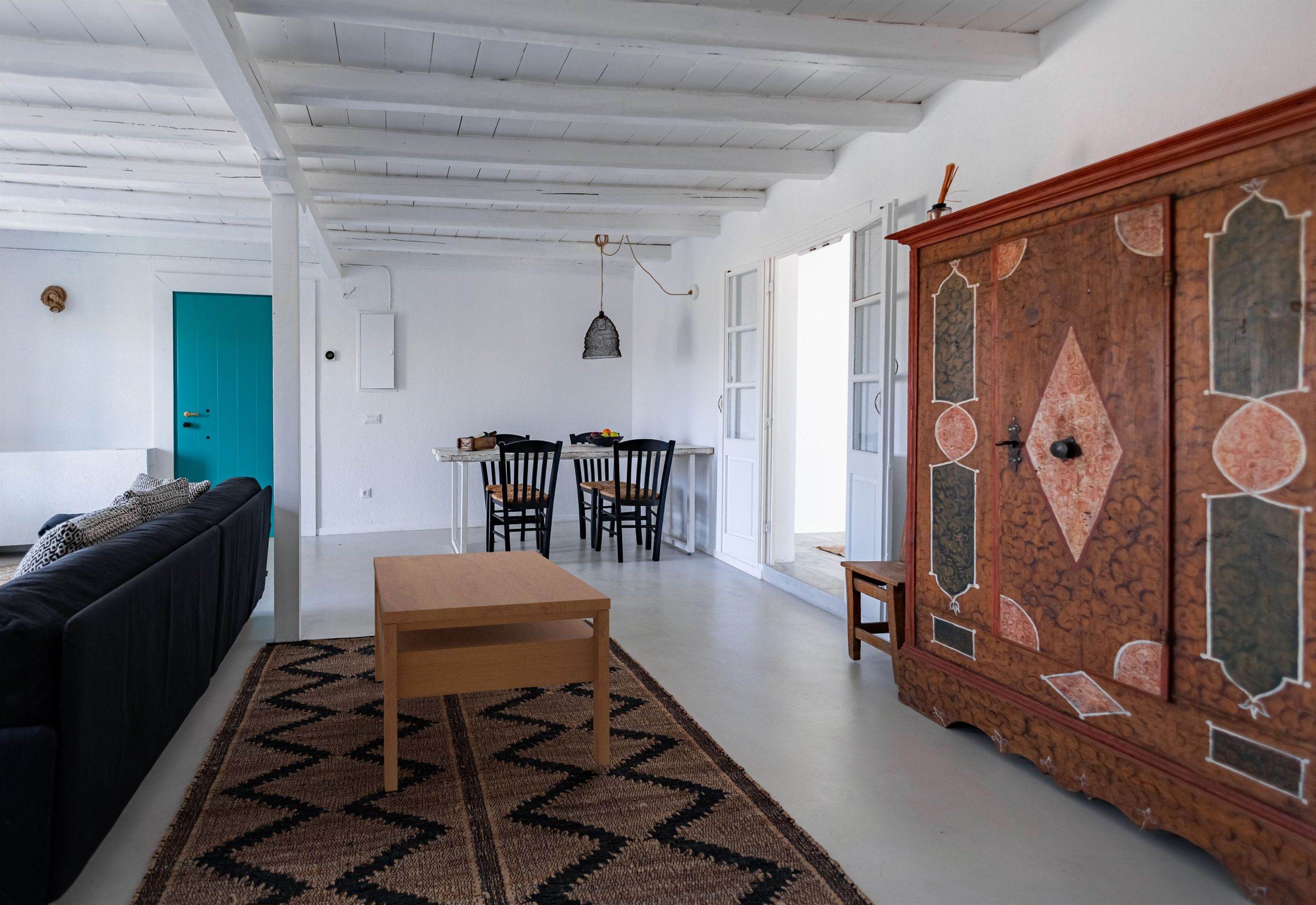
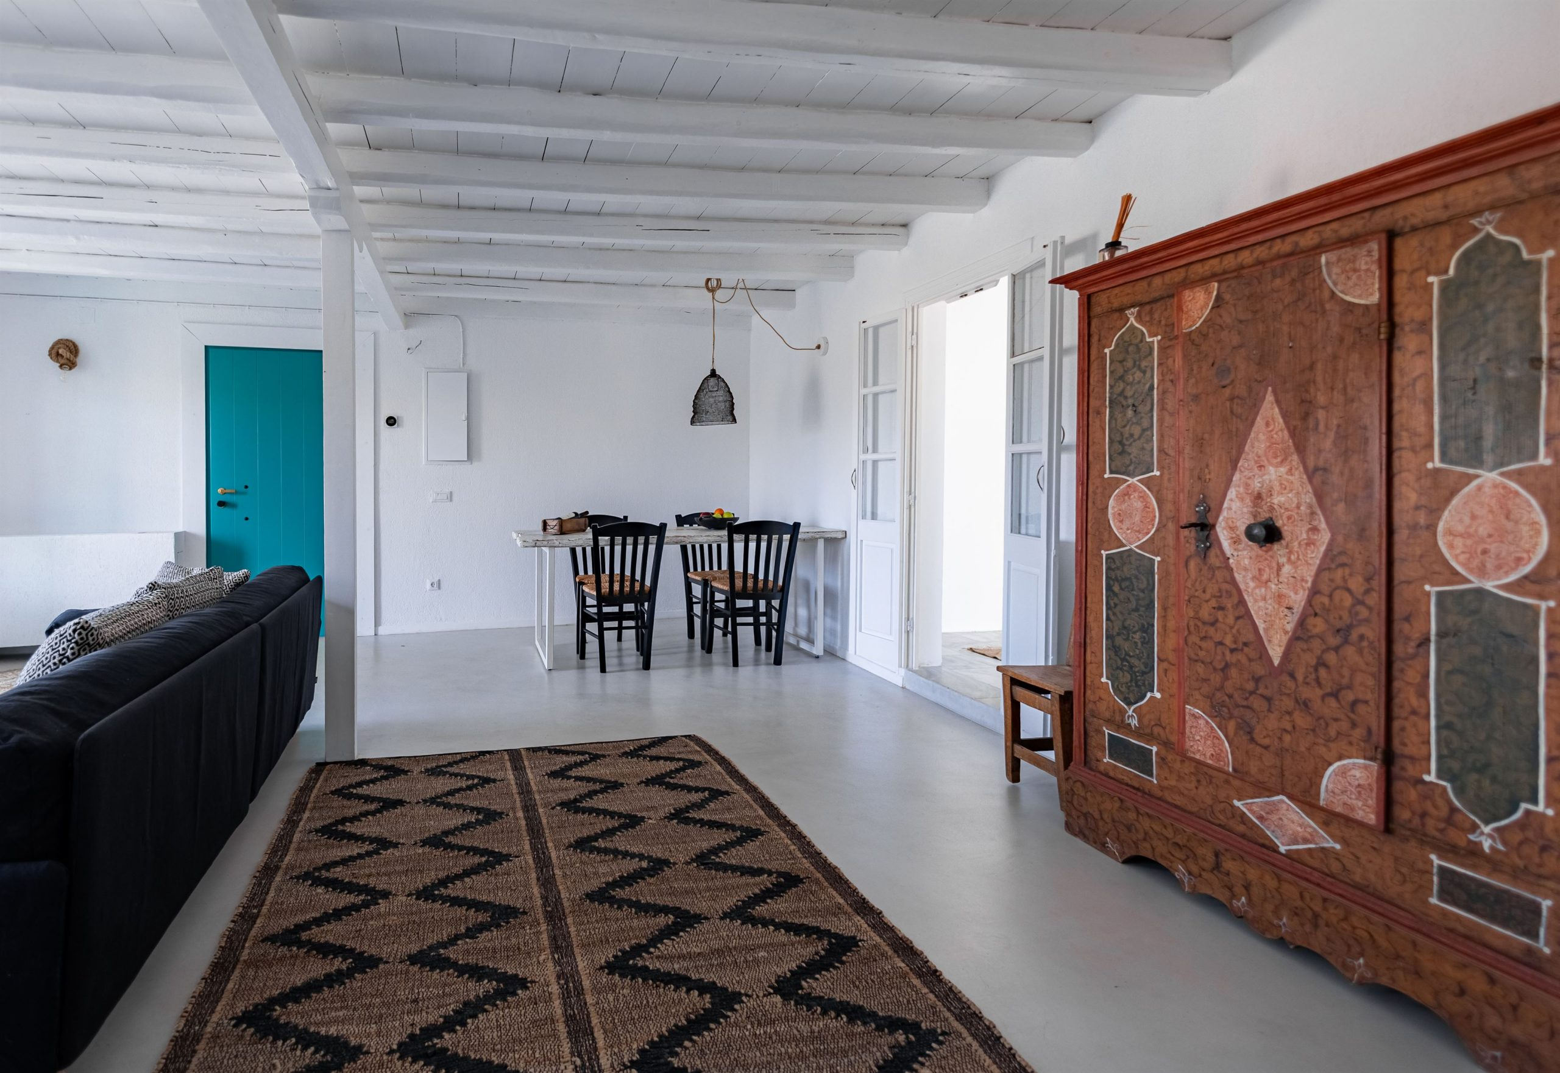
- coffee table [373,550,611,792]
